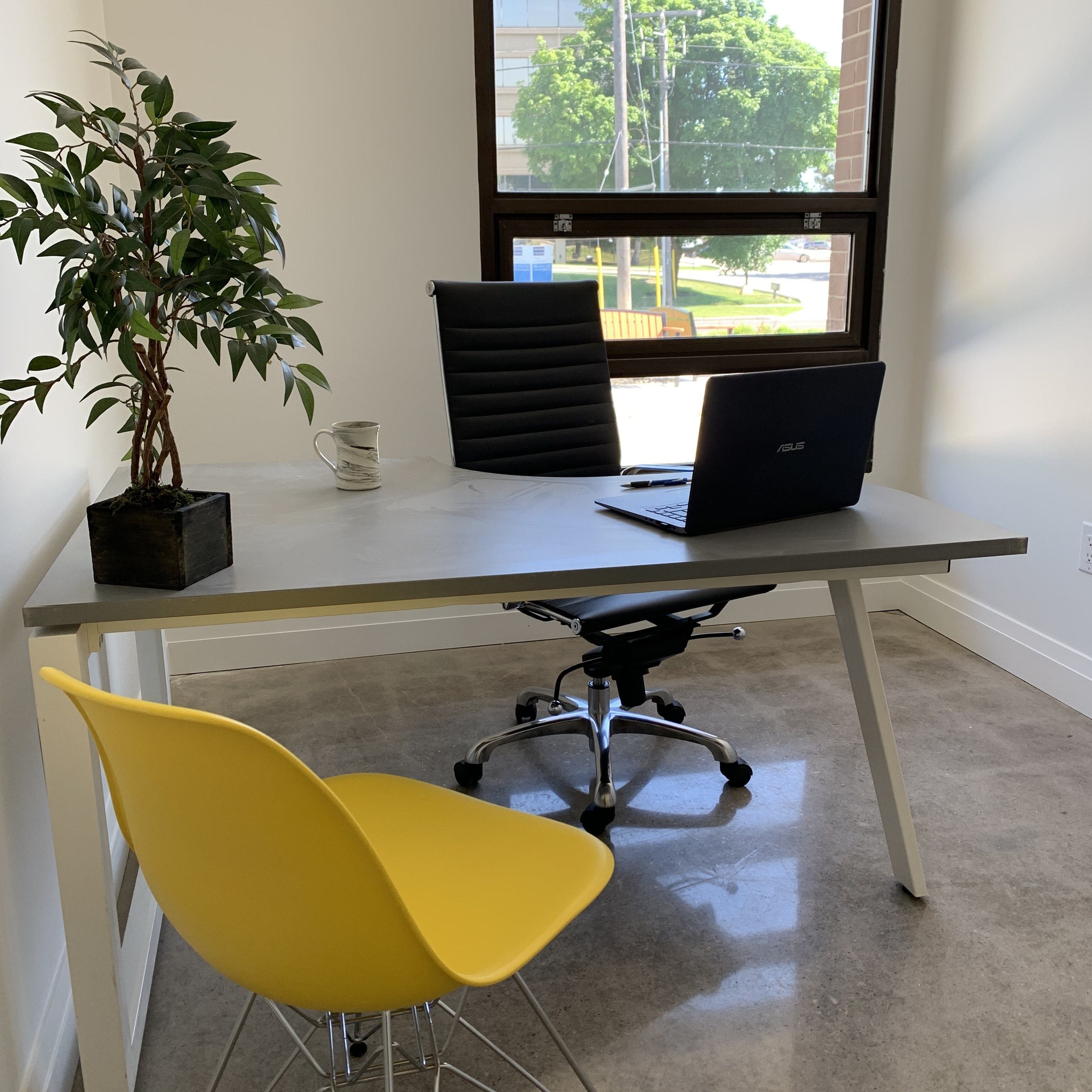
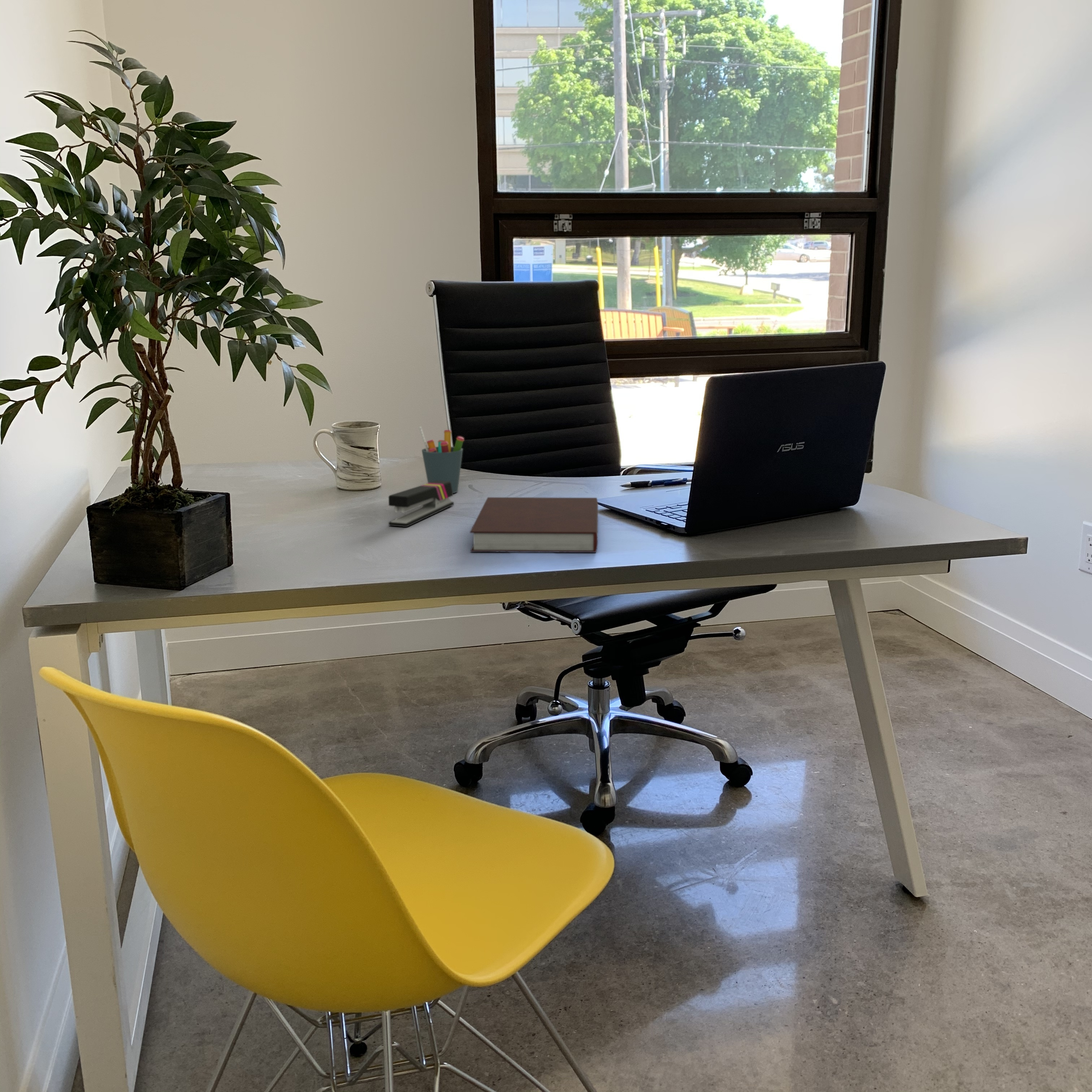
+ notebook [469,497,598,553]
+ stapler [388,481,454,527]
+ pen holder [419,426,464,494]
